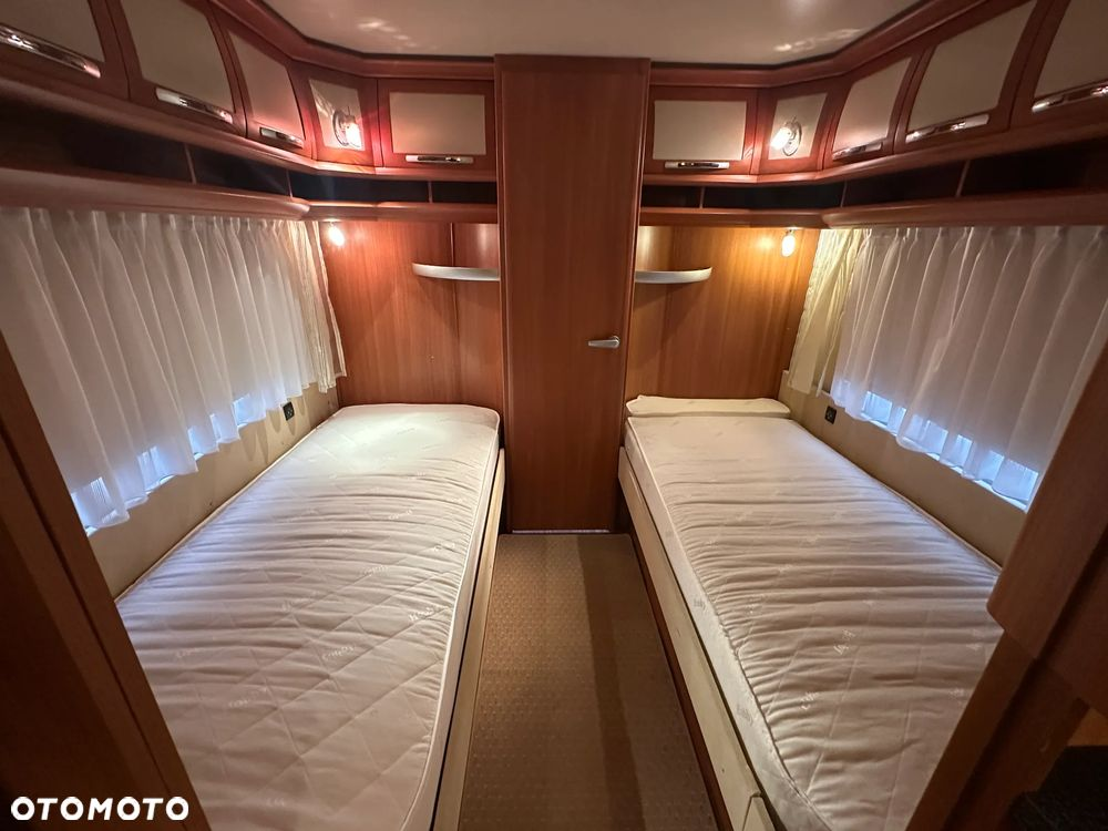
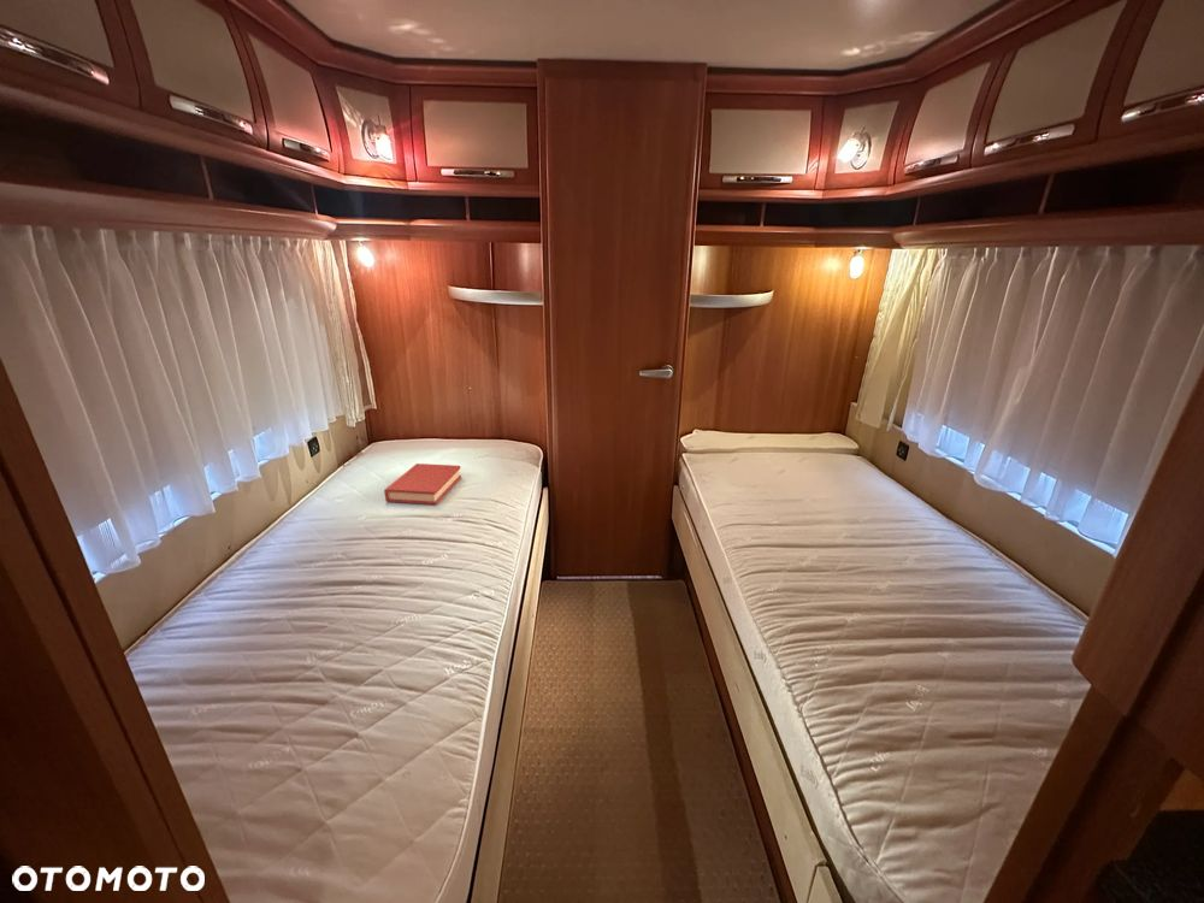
+ hardback book [383,462,462,506]
